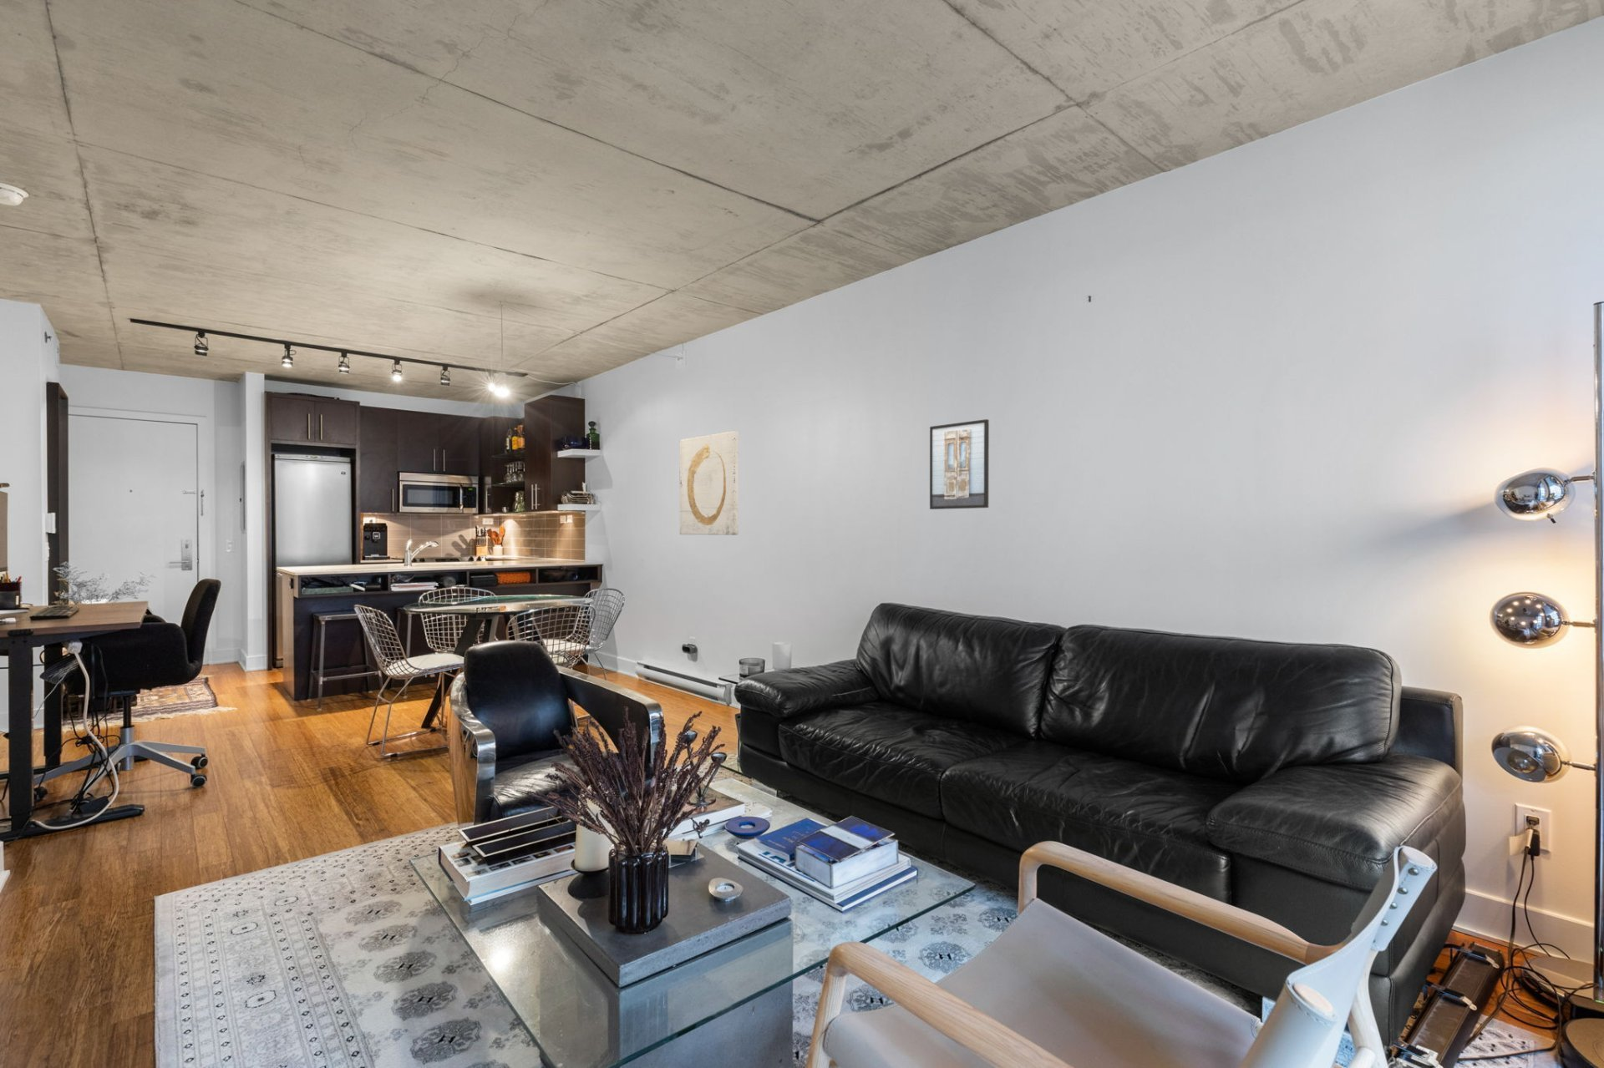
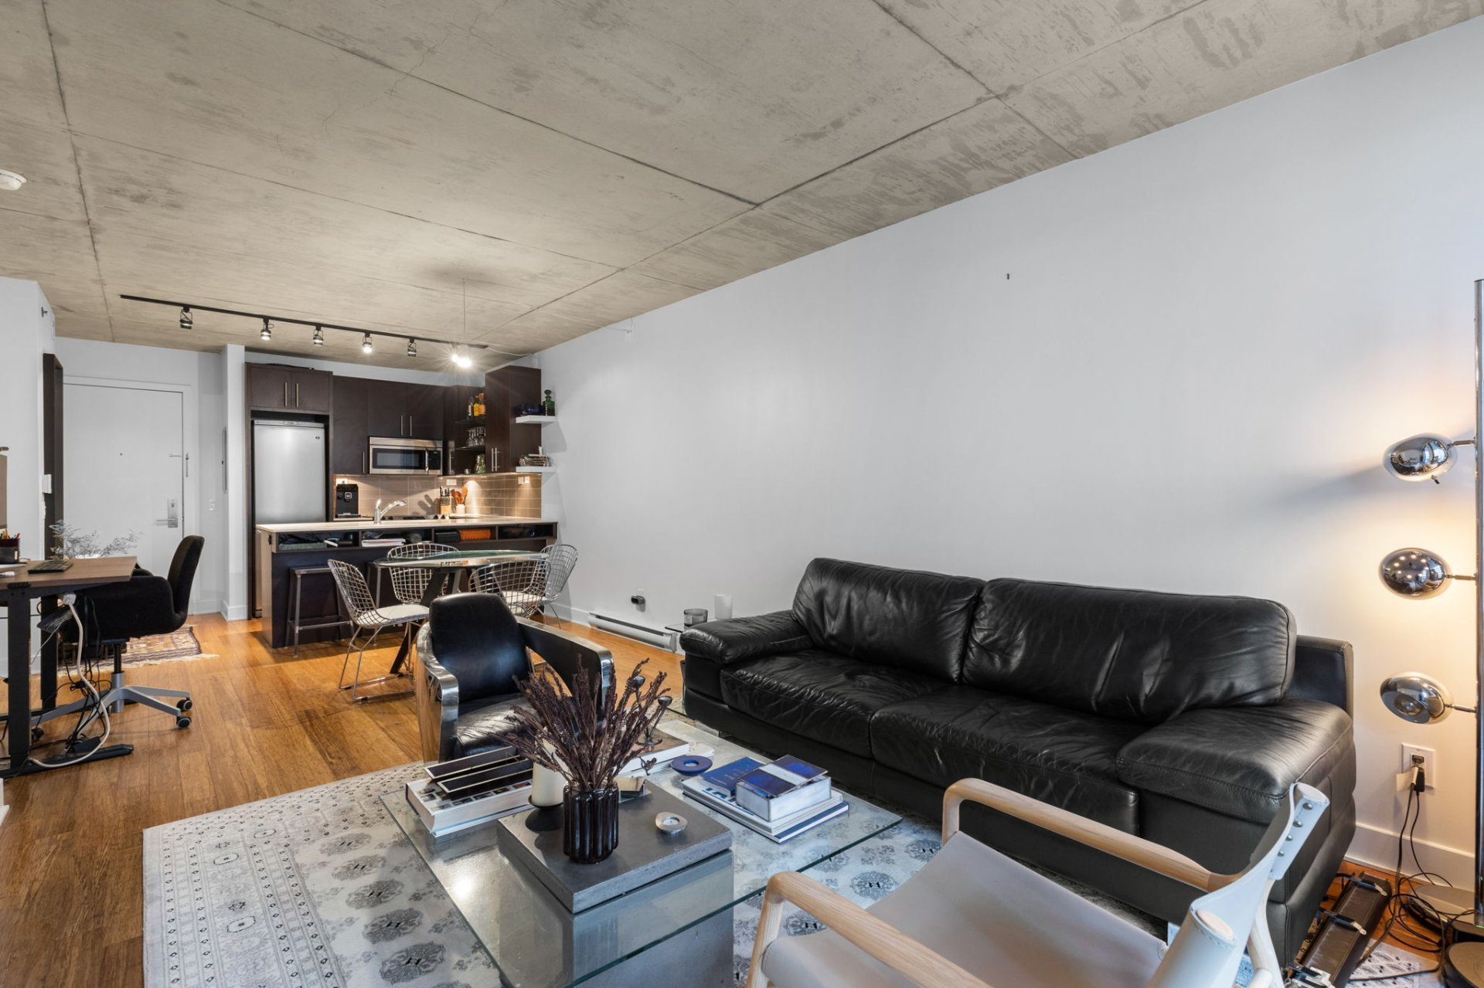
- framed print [929,418,990,510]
- wall art [680,430,739,536]
